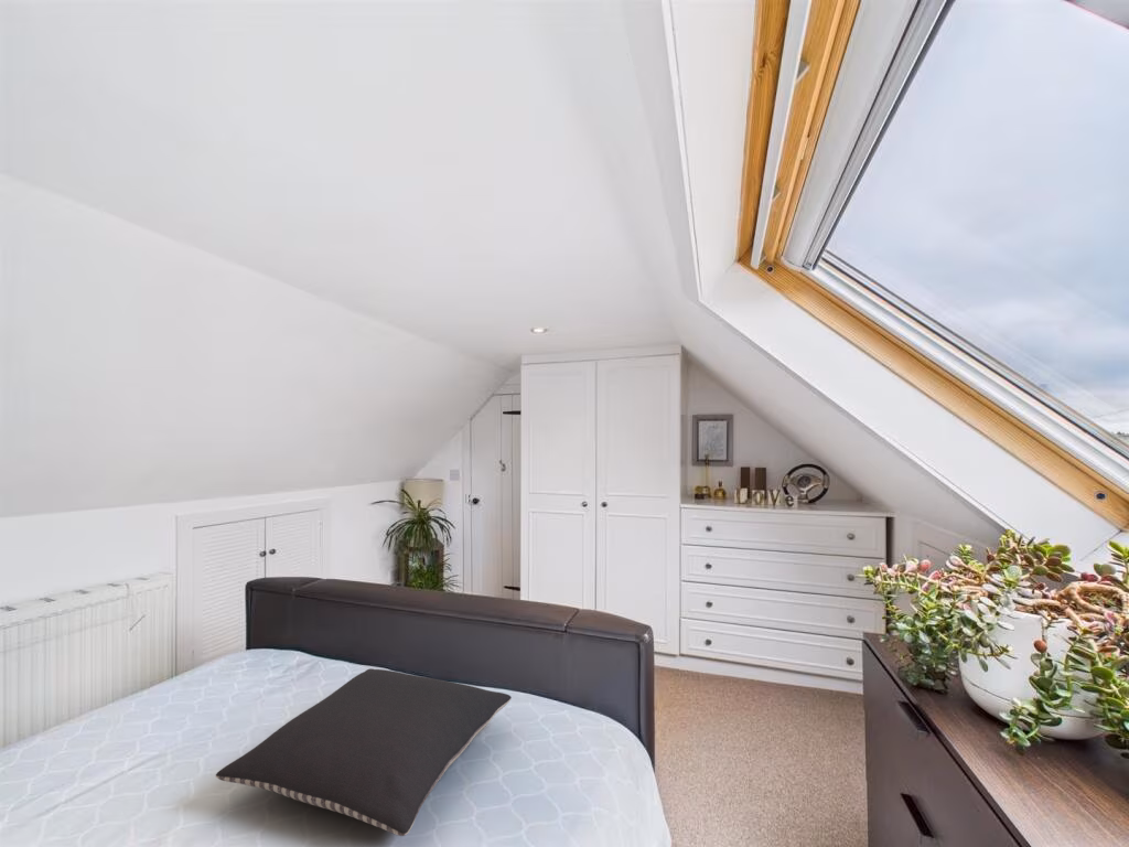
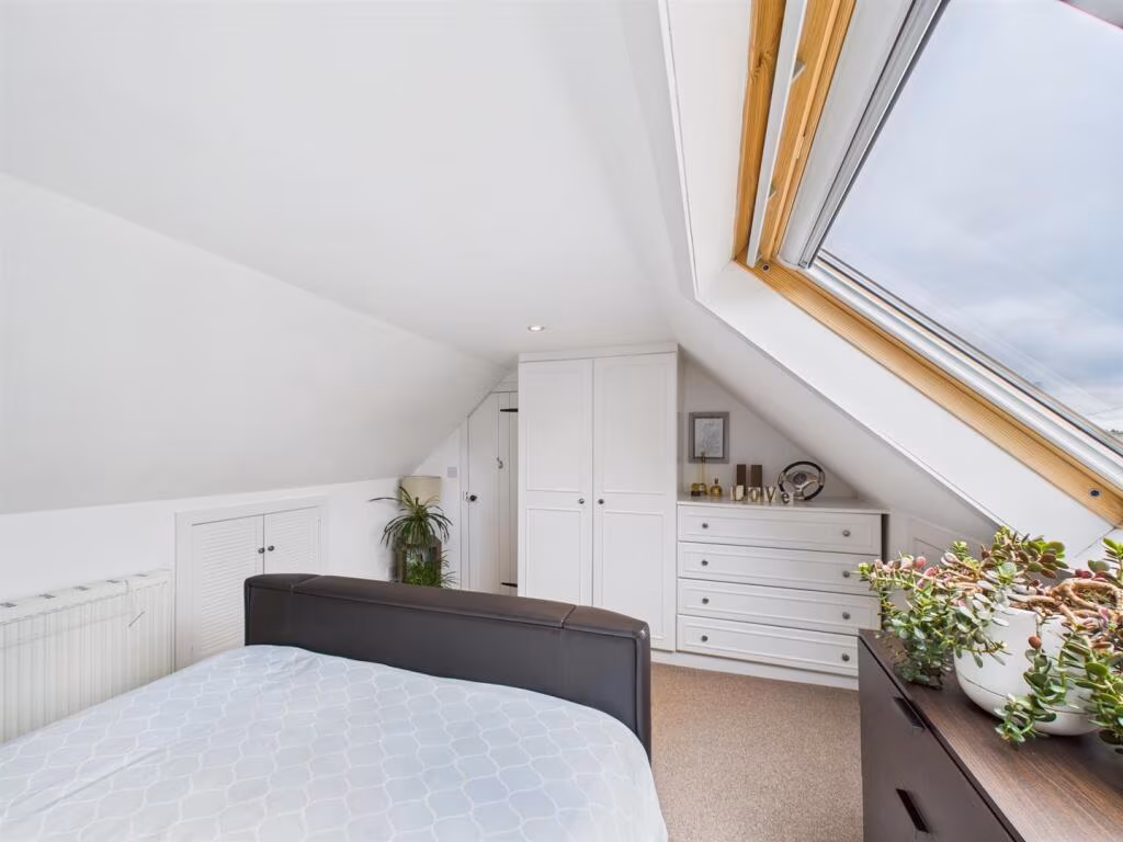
- pillow [215,667,513,837]
